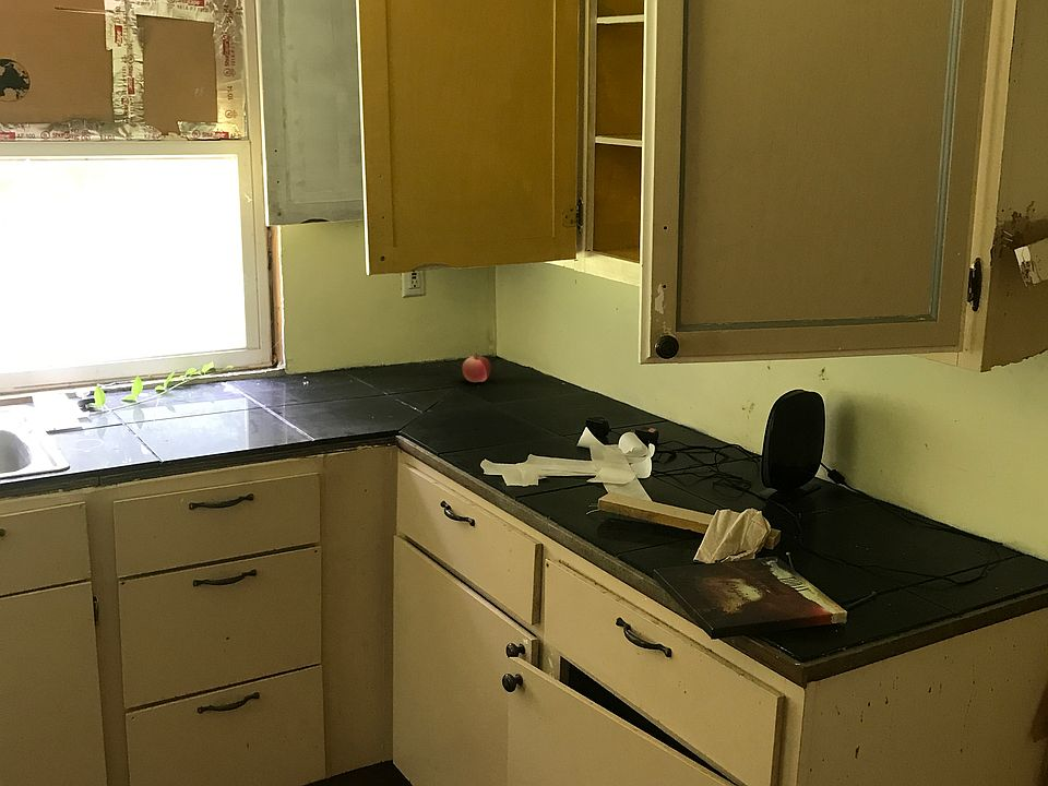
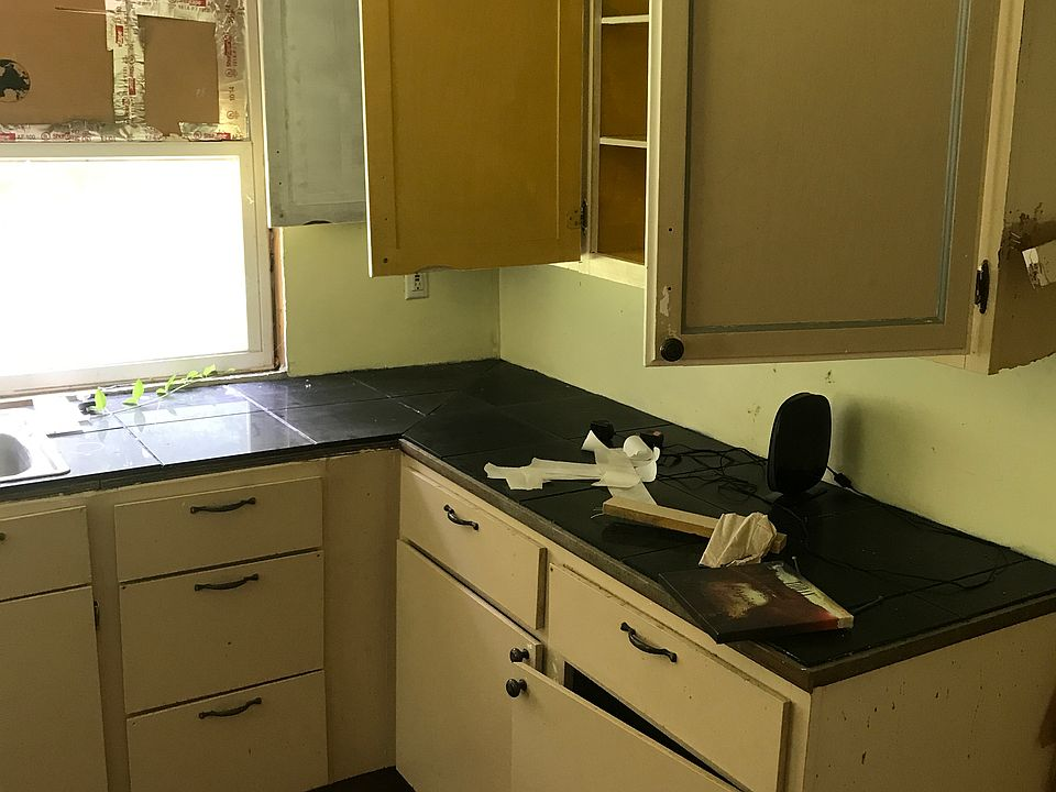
- apple [461,353,491,383]
